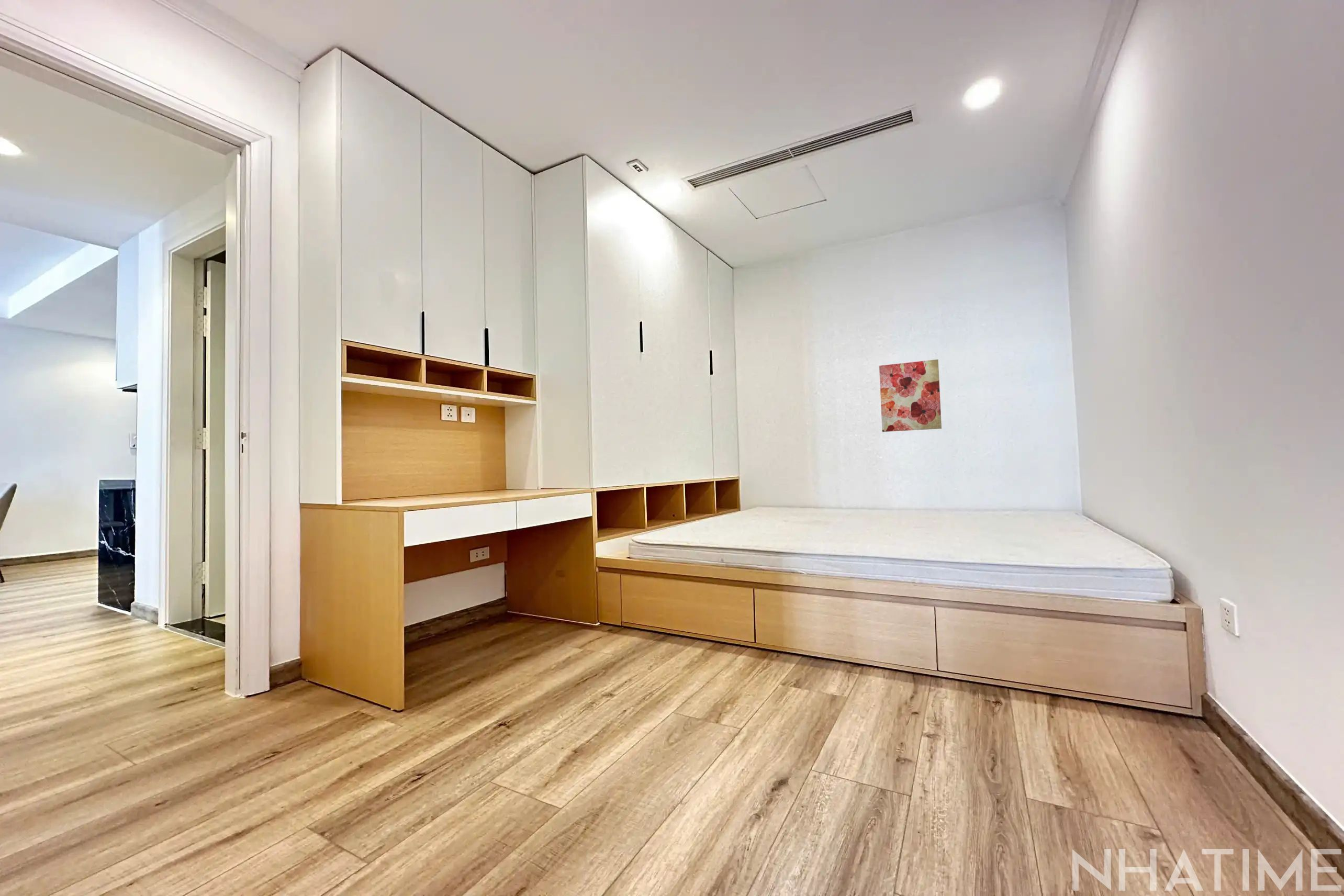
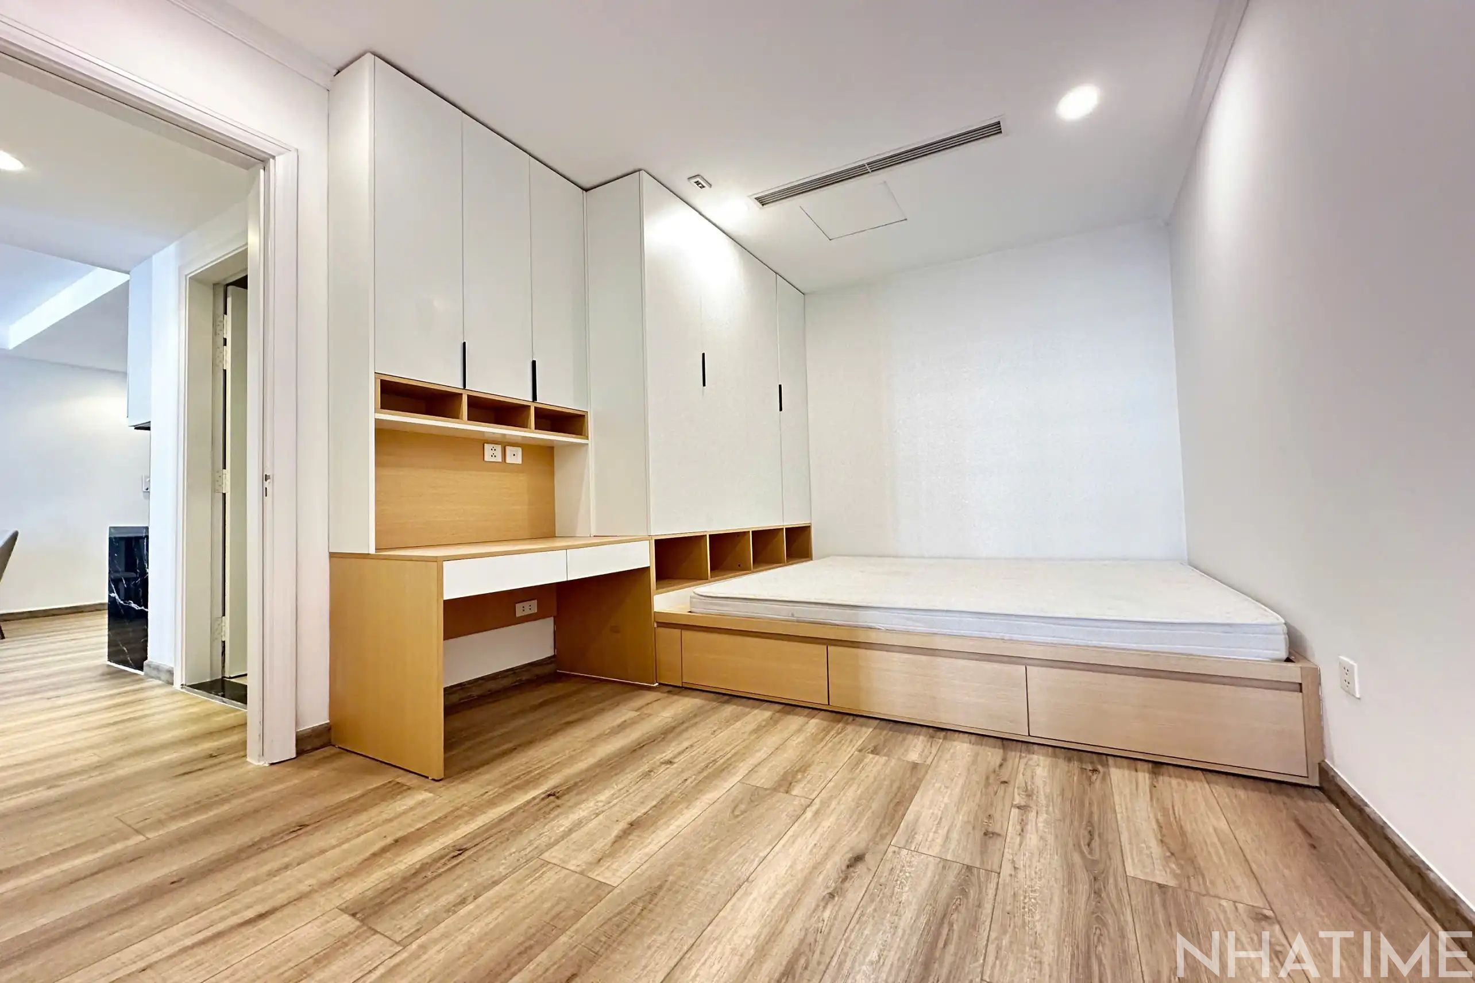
- wall art [879,359,942,432]
